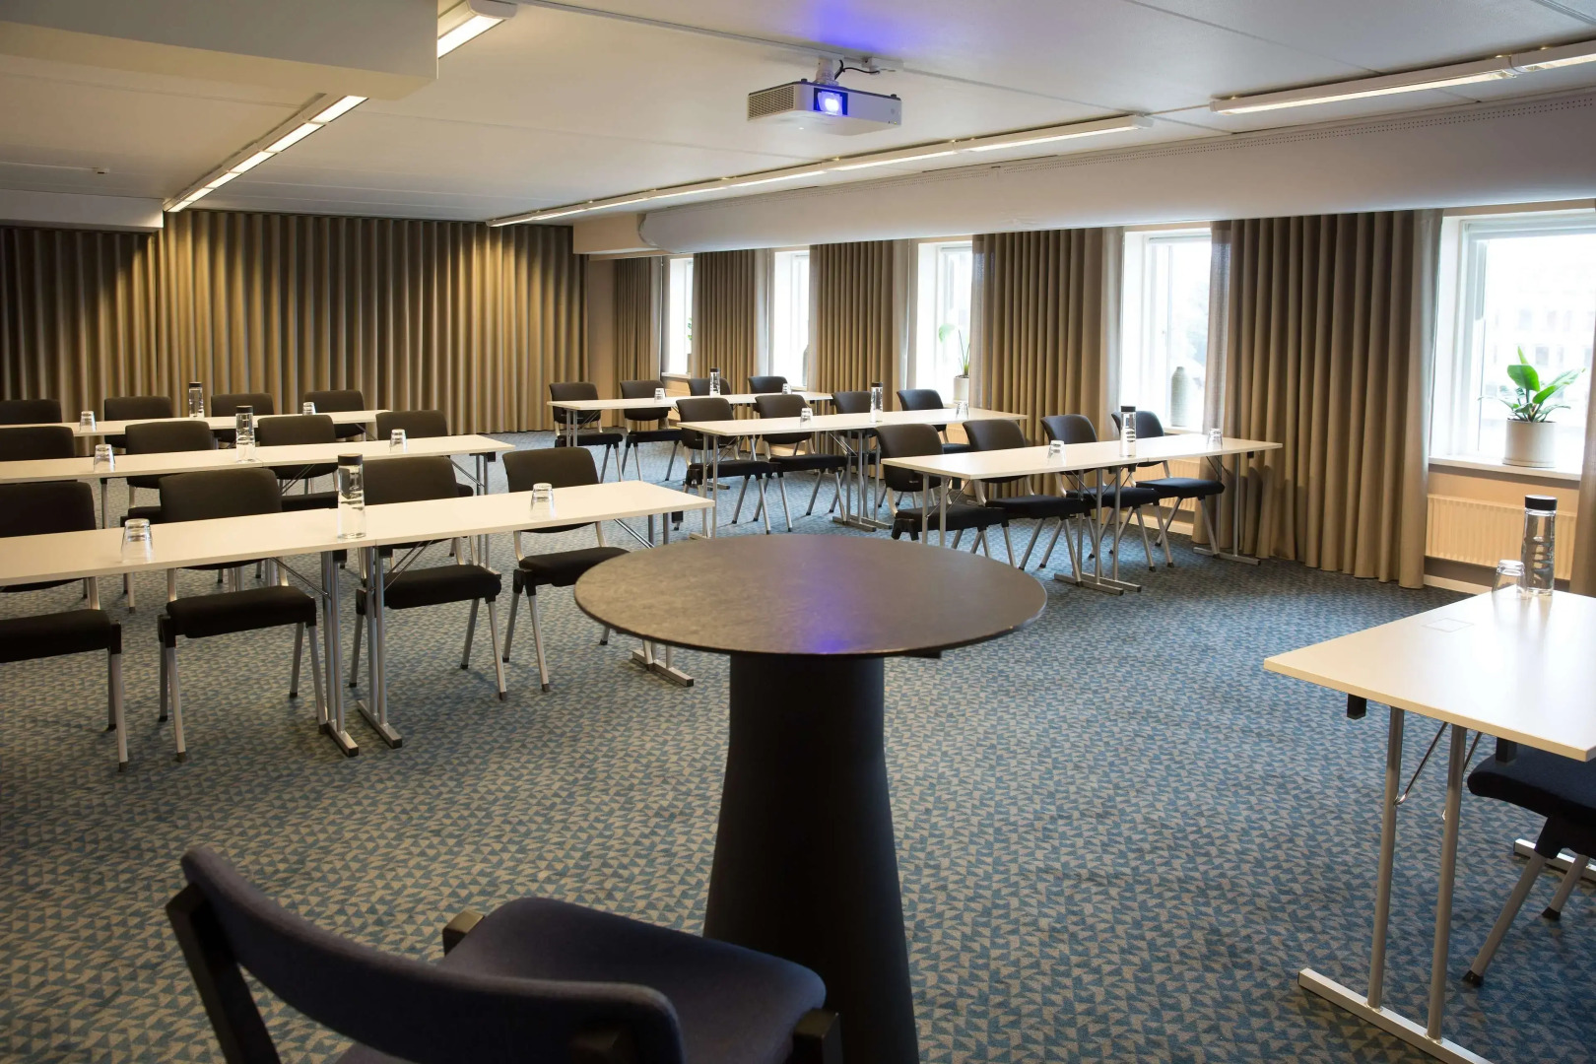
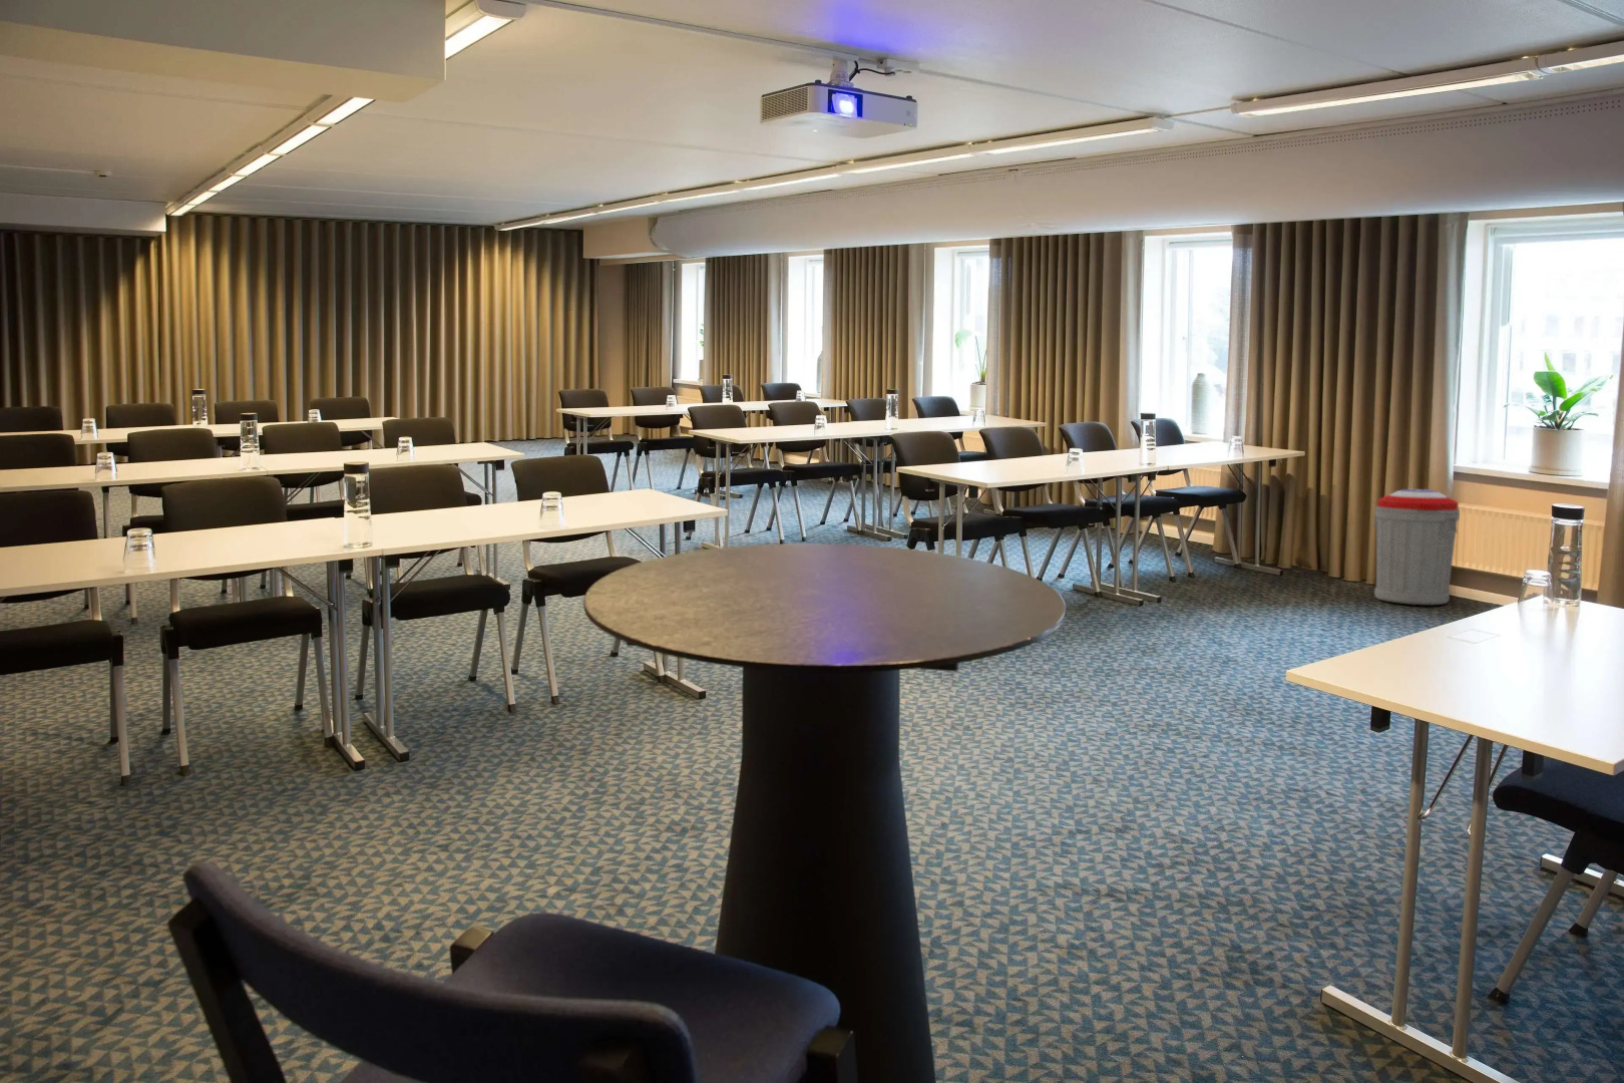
+ trash can [1373,488,1461,606]
